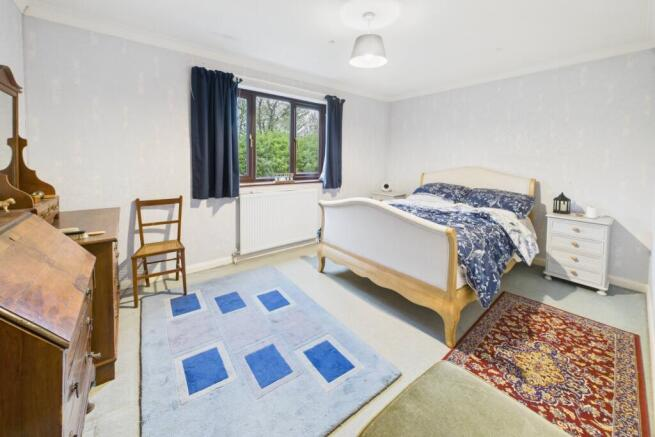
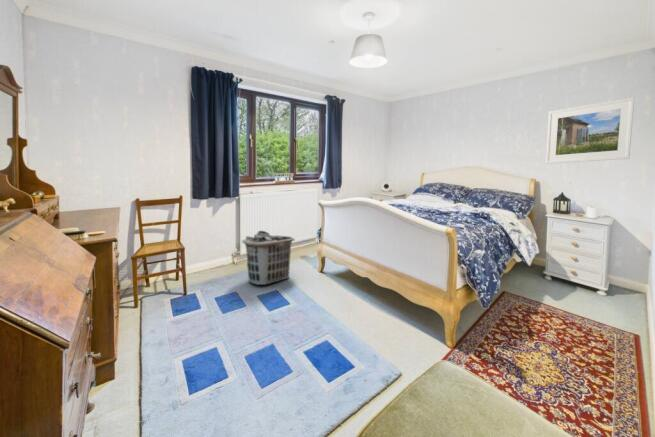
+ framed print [545,97,635,165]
+ clothes hamper [241,230,296,286]
